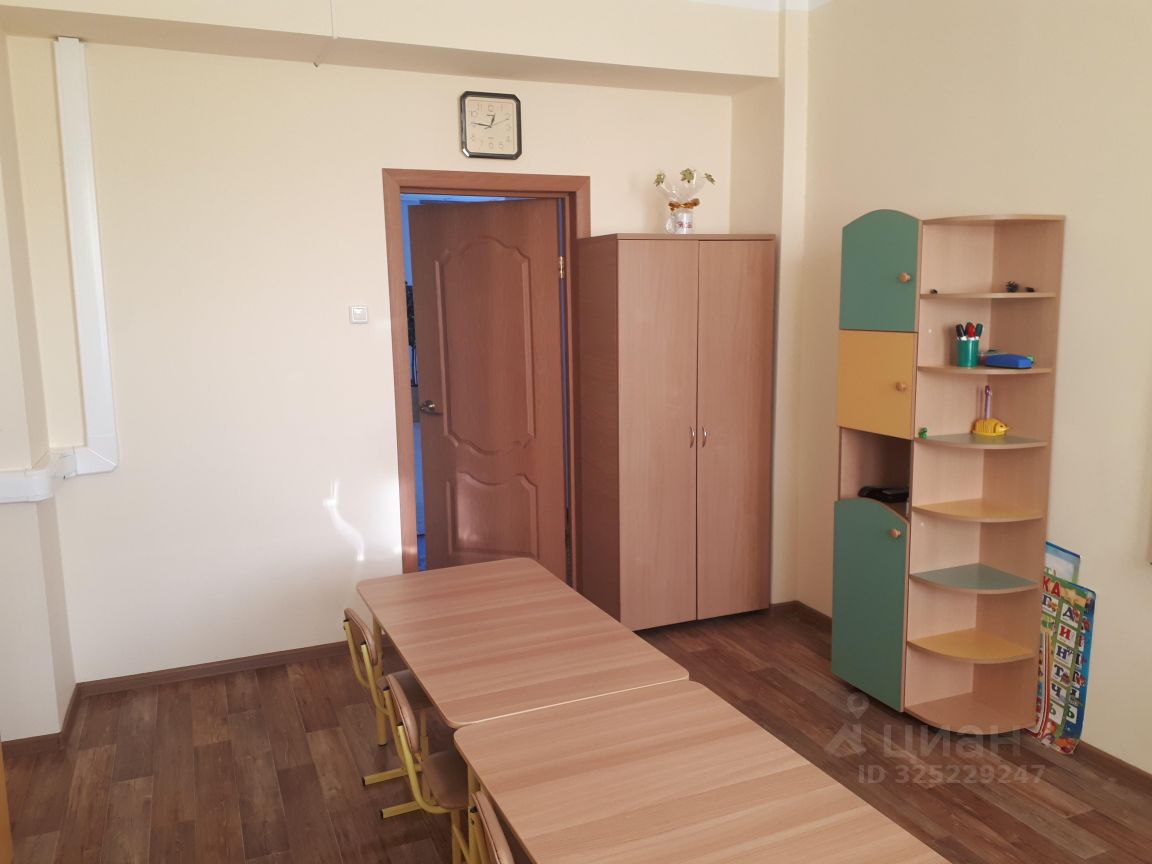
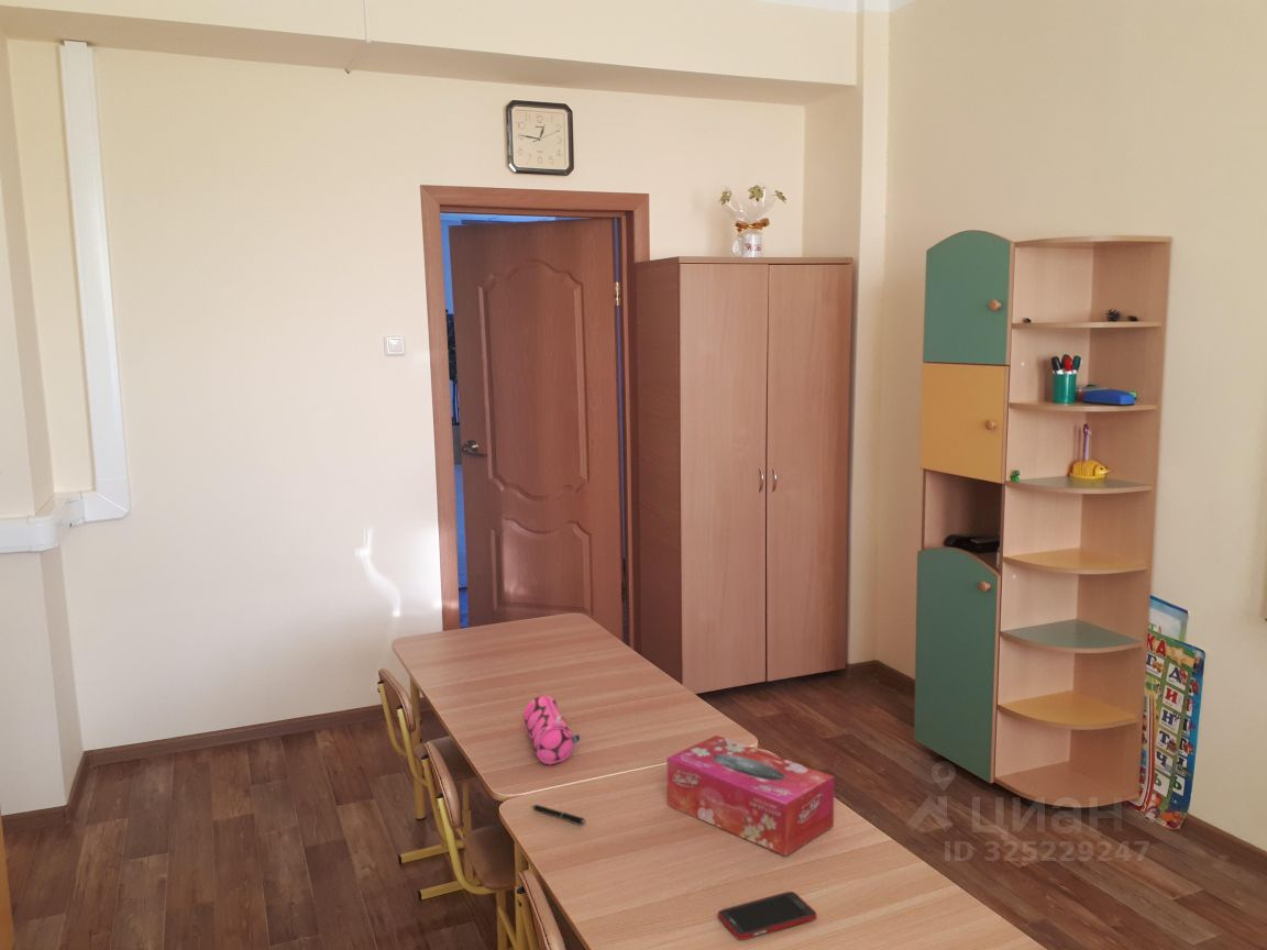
+ tissue box [665,734,835,858]
+ pen [530,804,587,827]
+ cell phone [717,891,817,941]
+ pencil case [522,694,581,765]
